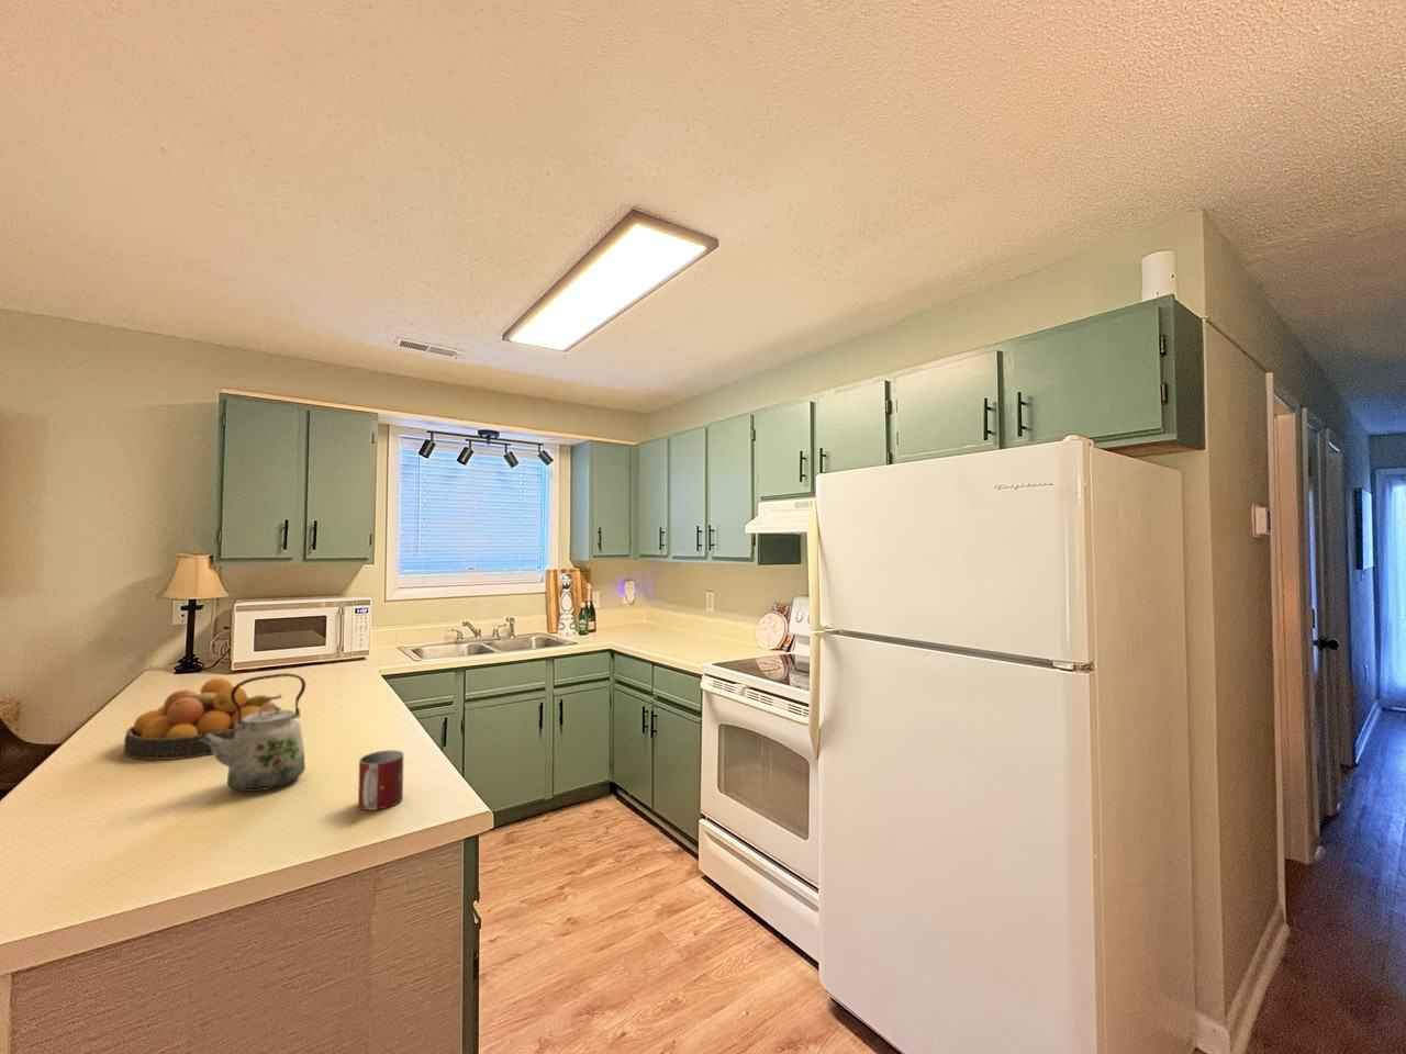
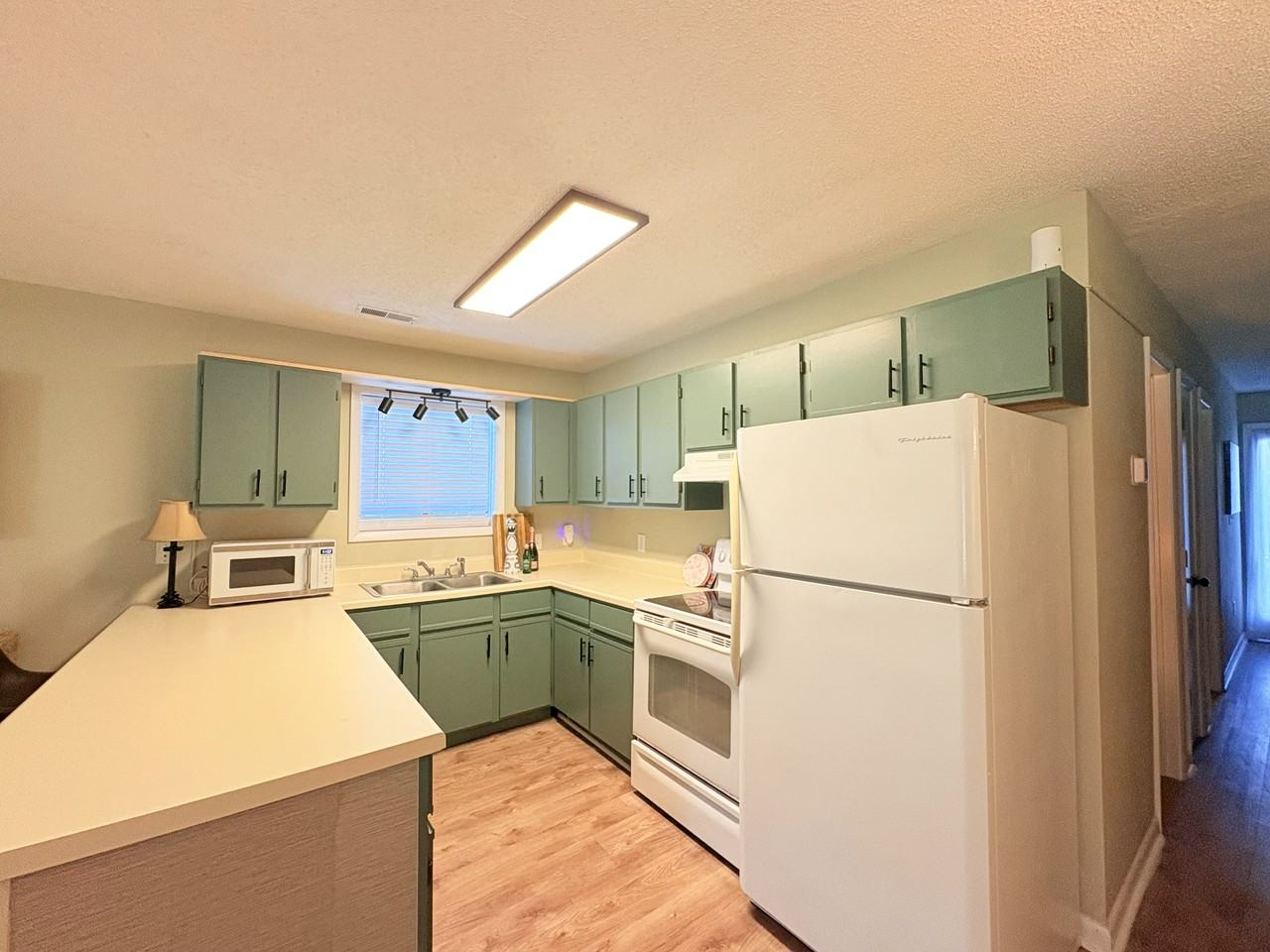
- kettle [196,672,307,793]
- mug [356,748,404,812]
- fruit bowl [123,678,283,761]
